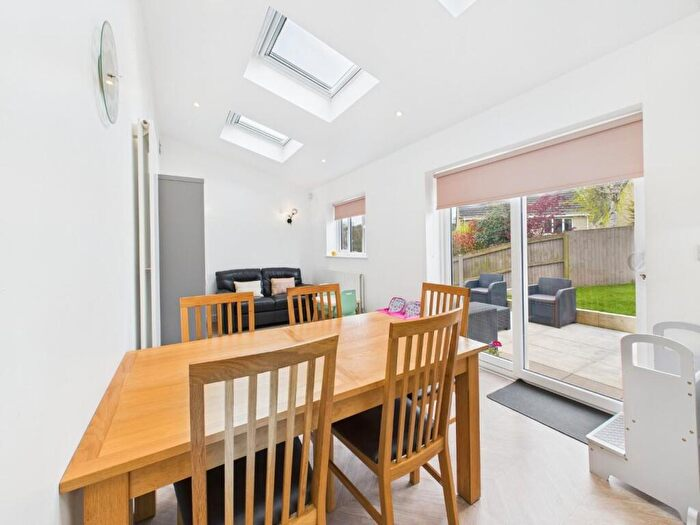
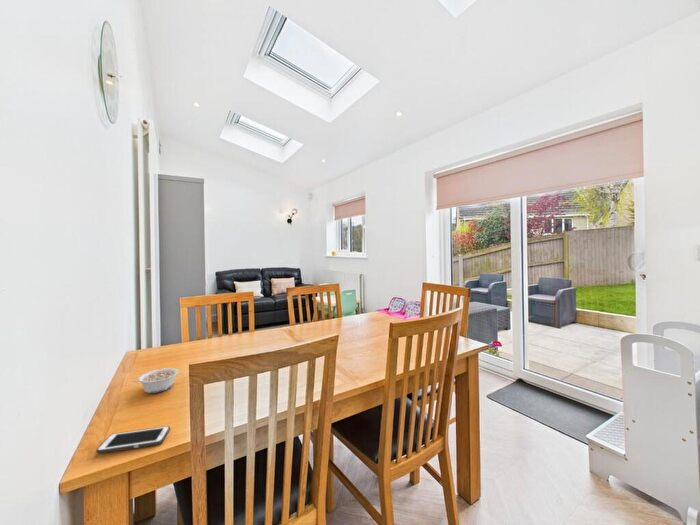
+ legume [132,367,179,394]
+ cell phone [95,425,171,454]
